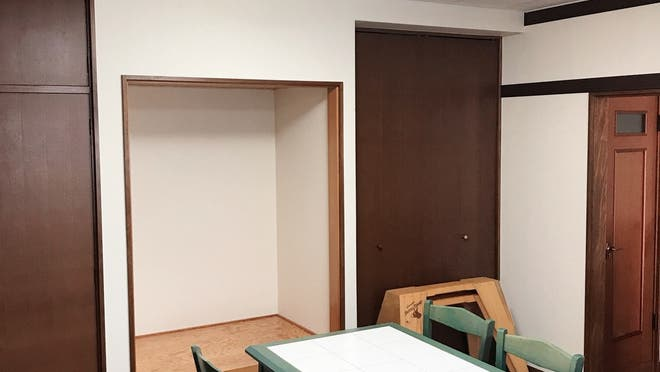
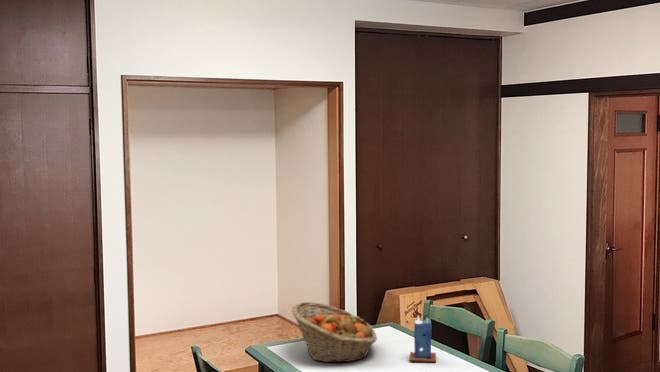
+ fruit basket [291,301,378,363]
+ candle [408,315,437,363]
